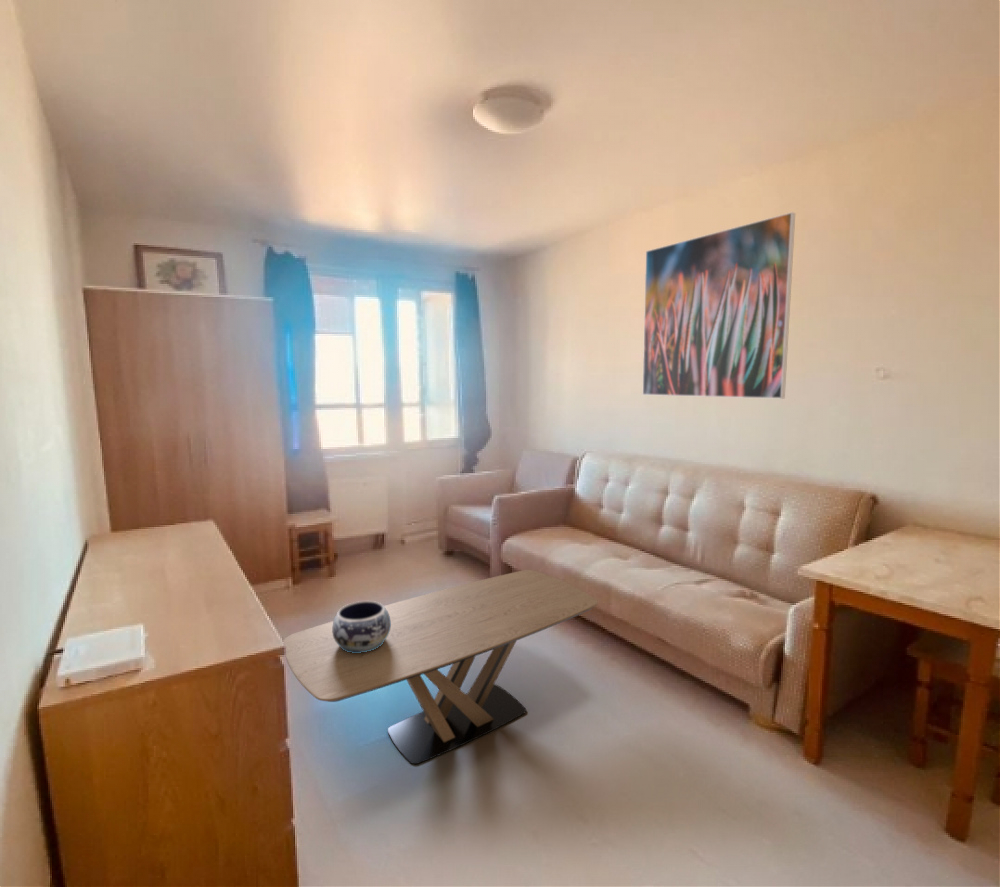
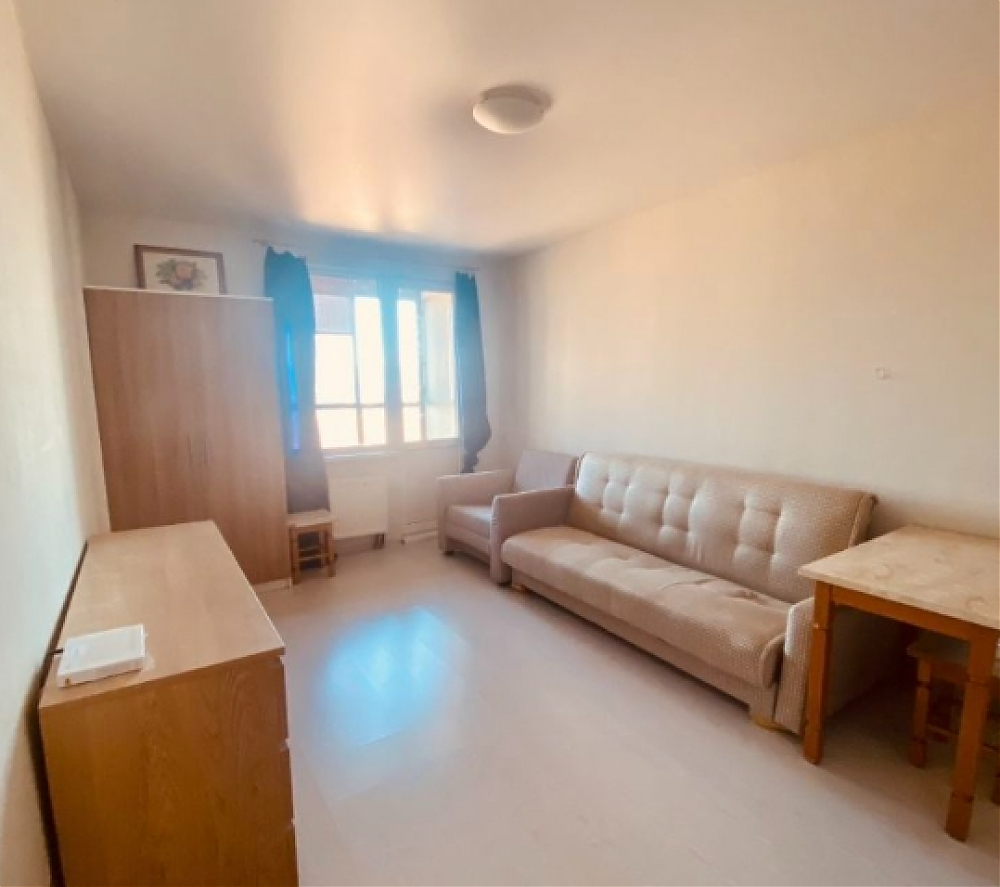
- coffee table [283,569,598,765]
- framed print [642,211,796,400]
- decorative bowl [332,600,391,653]
